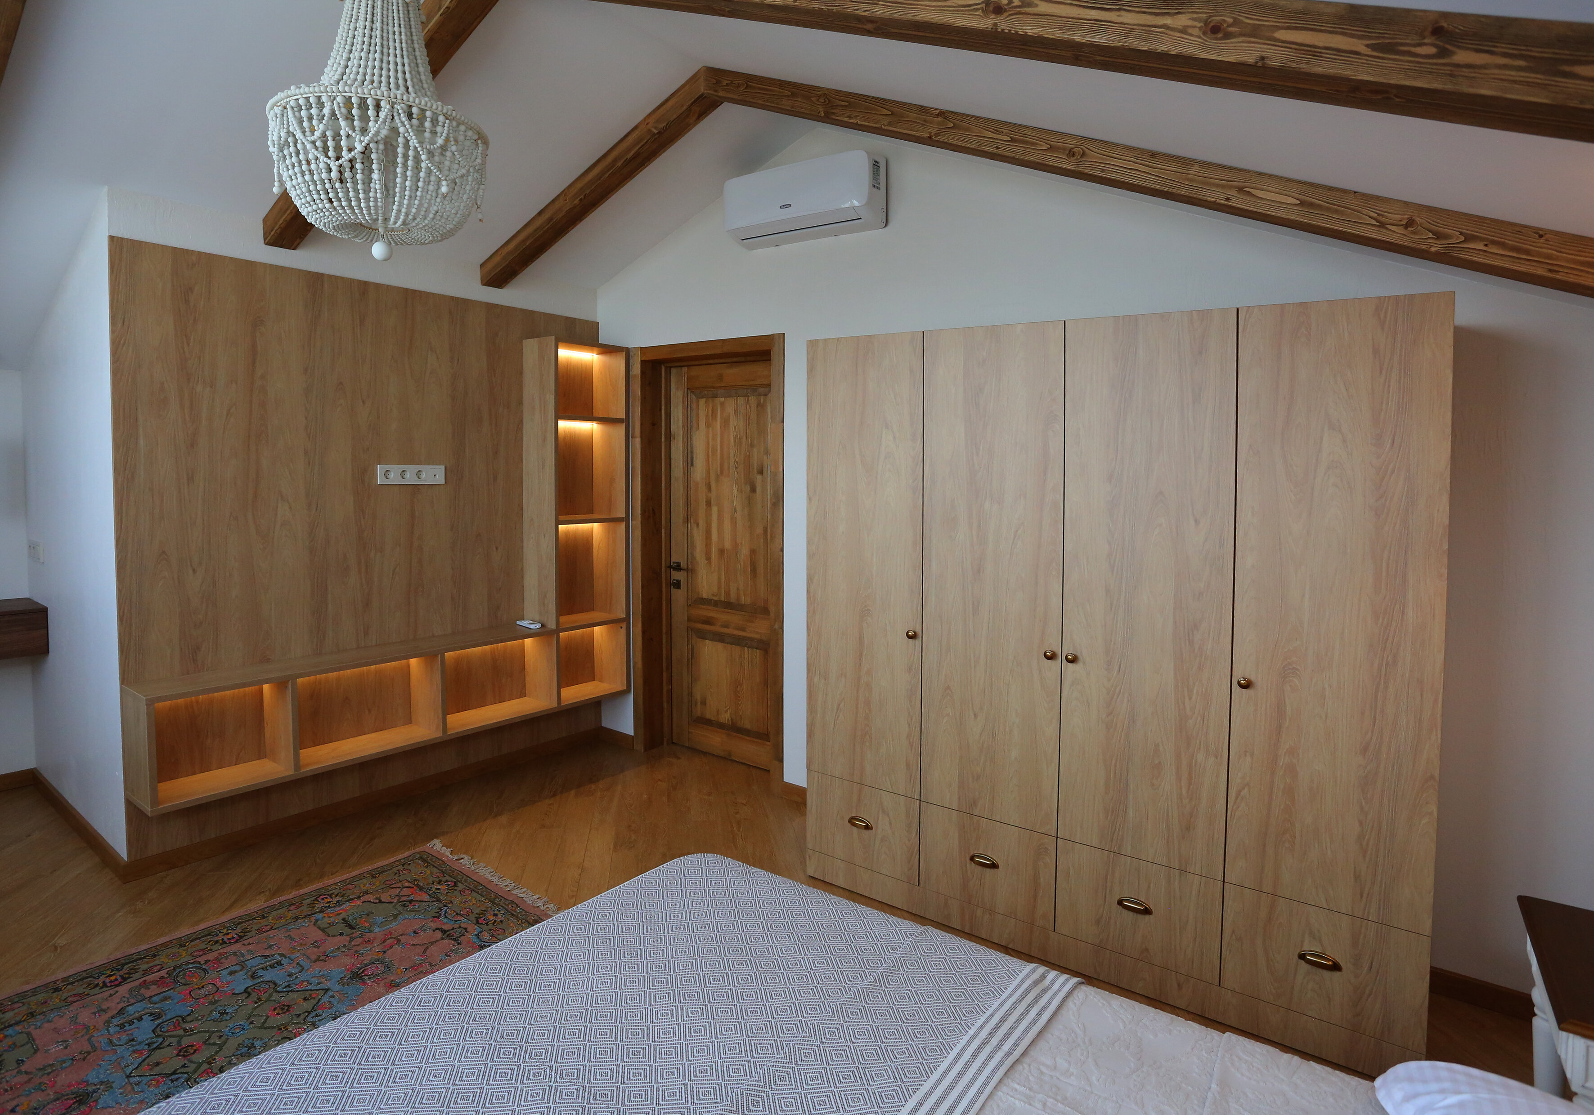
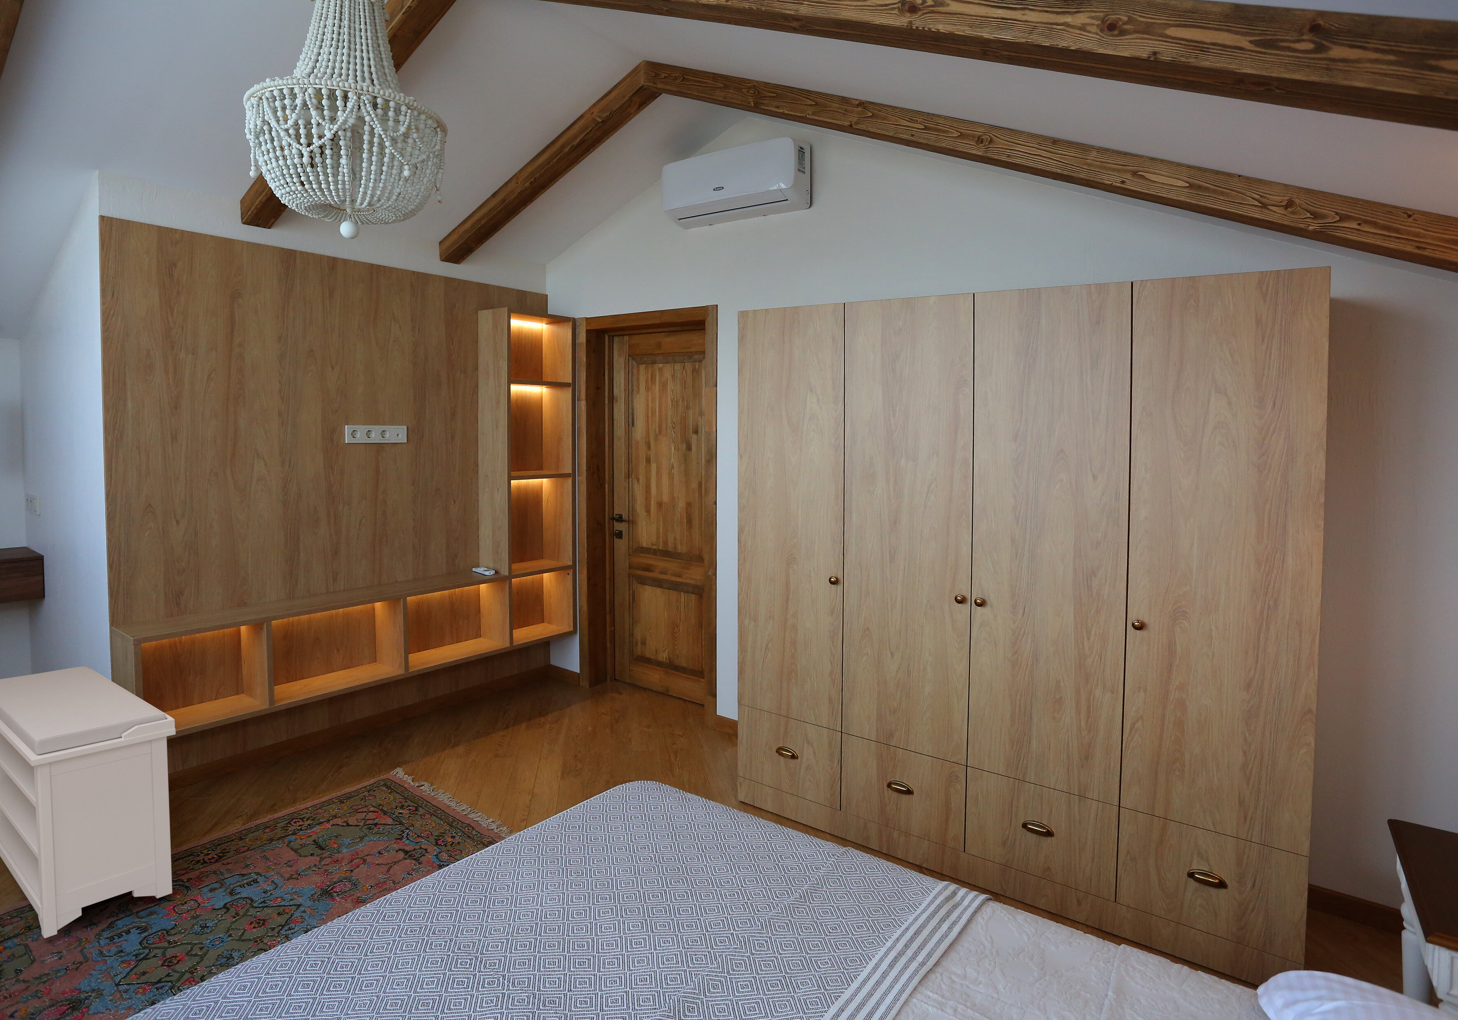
+ bench [0,666,176,938]
